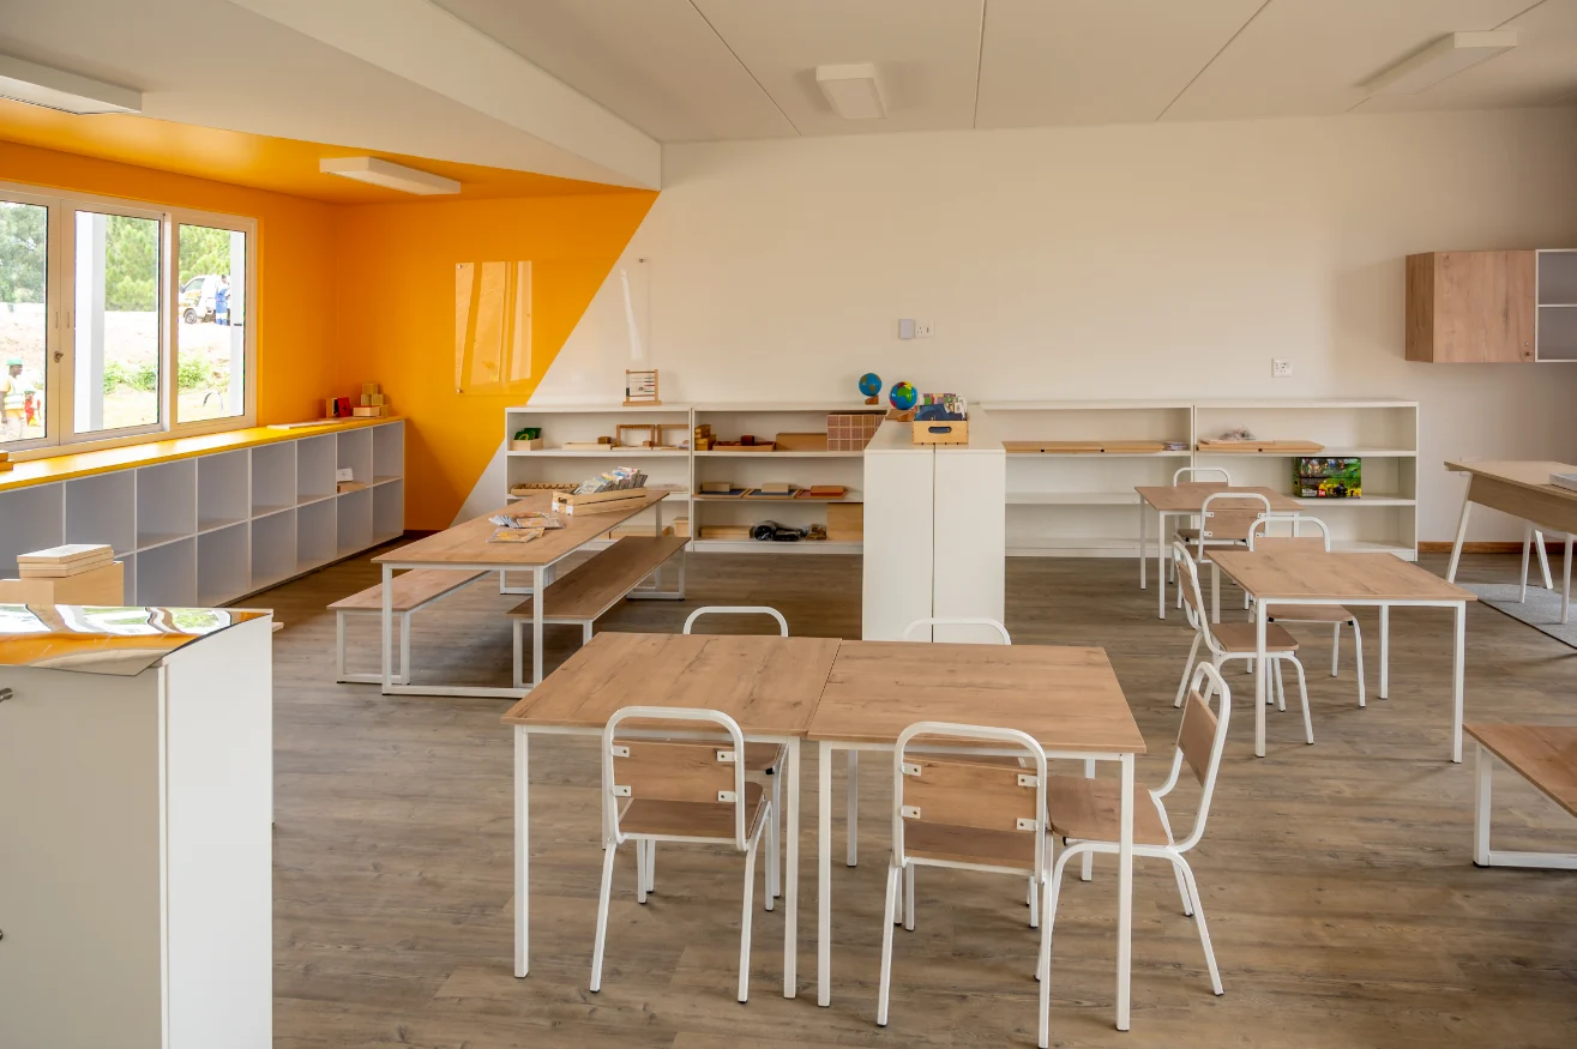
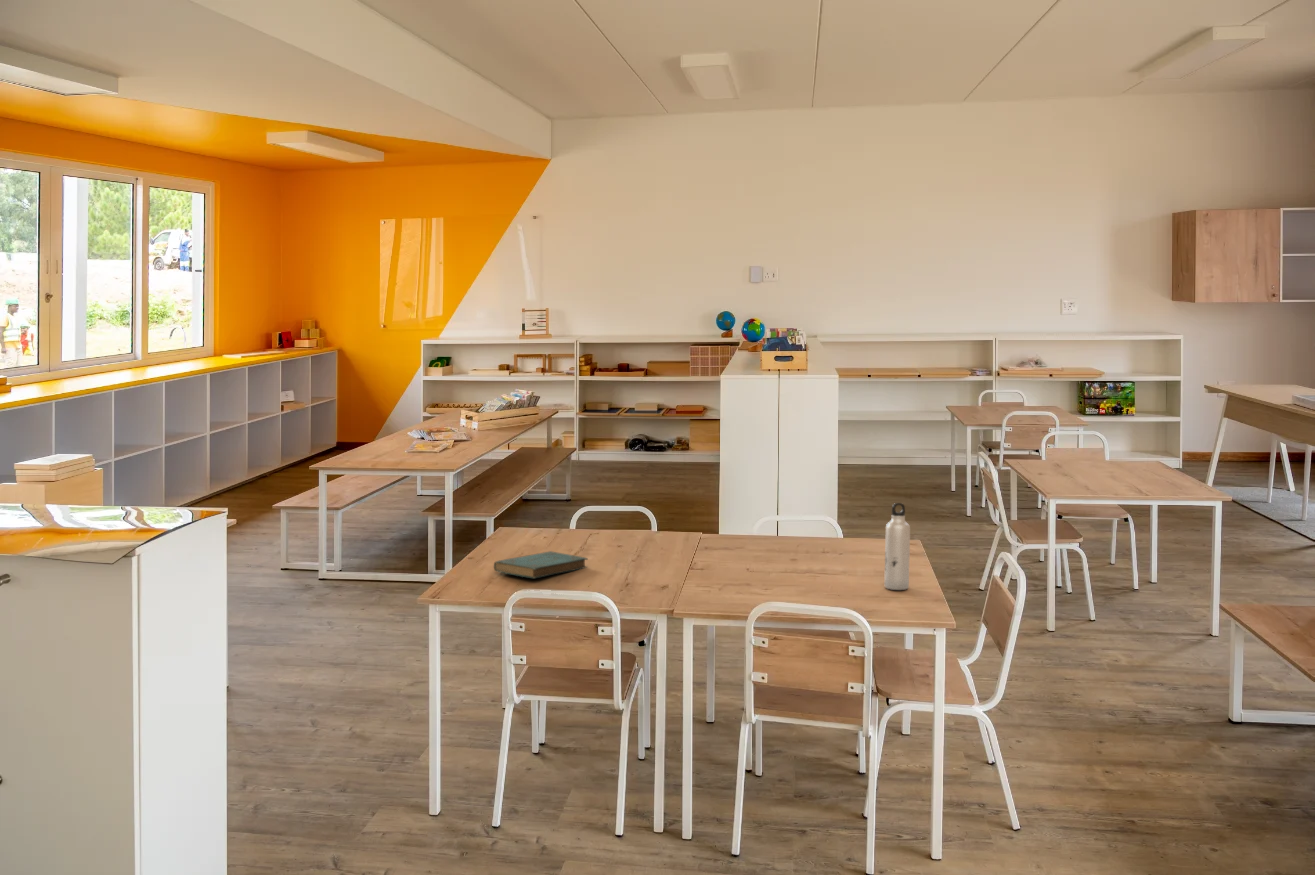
+ book [493,550,589,579]
+ water bottle [884,502,911,591]
